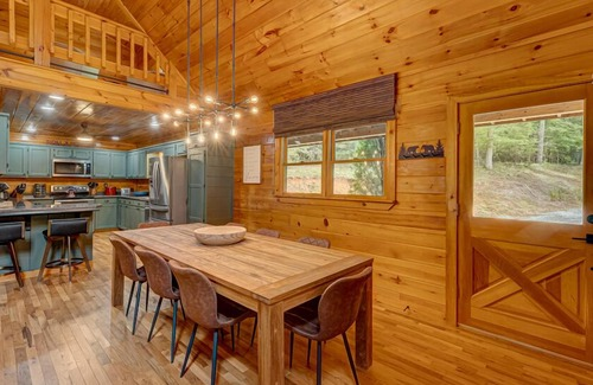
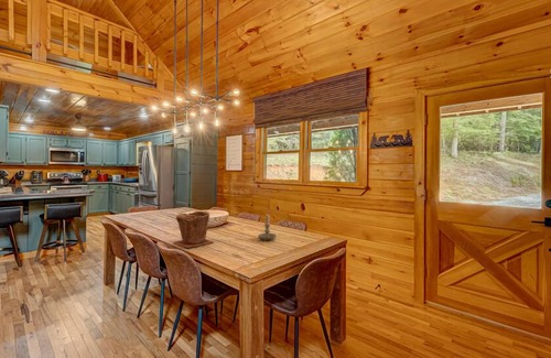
+ candle [257,213,278,241]
+ plant pot [172,210,214,249]
